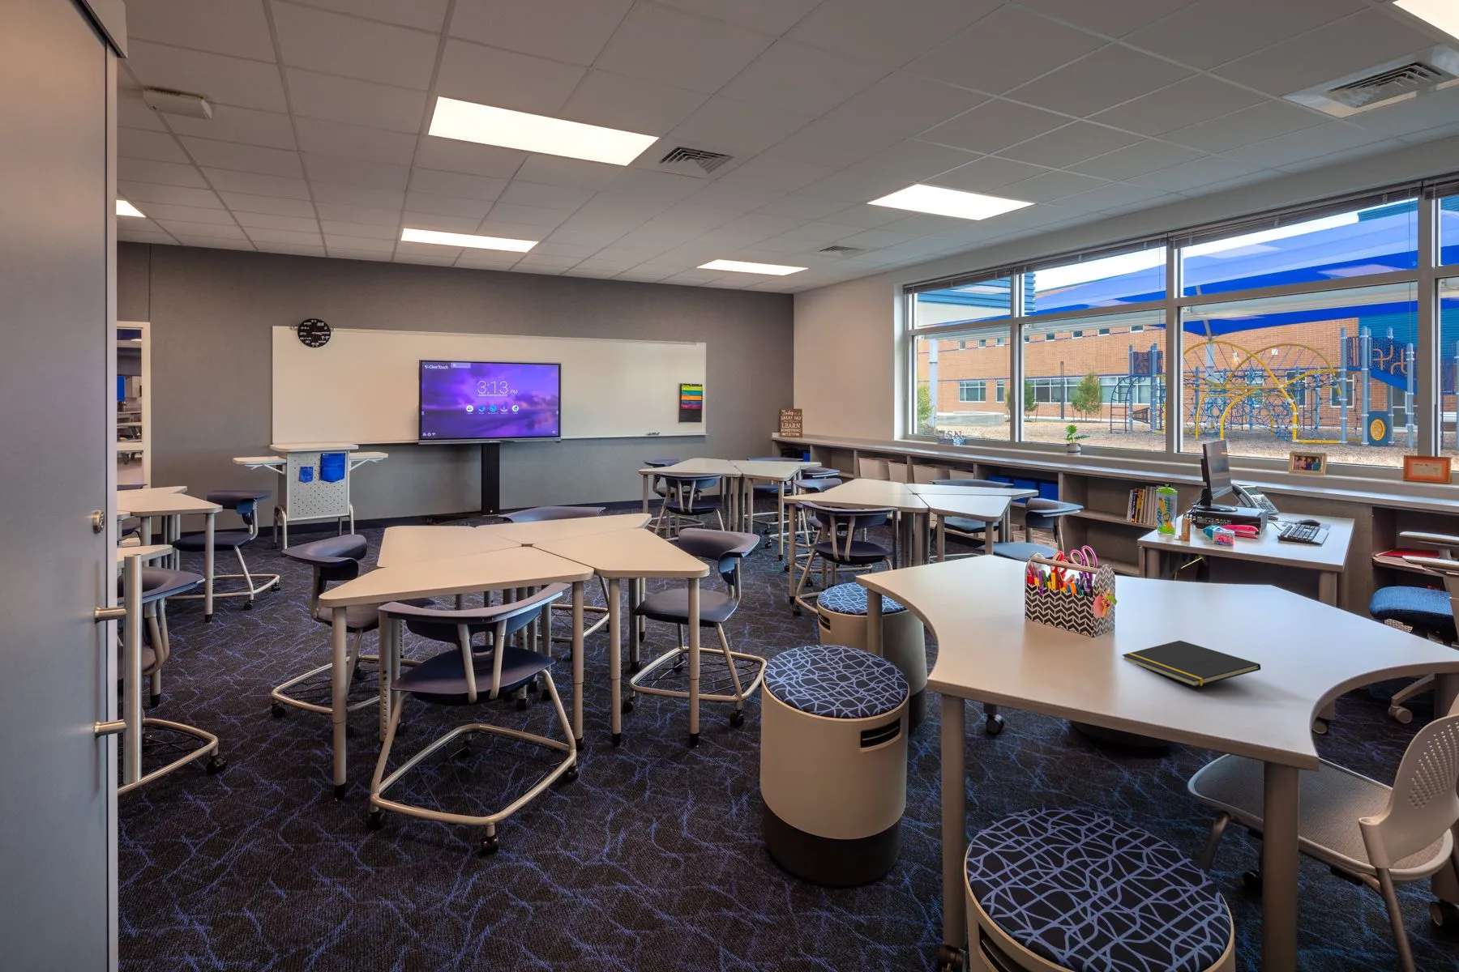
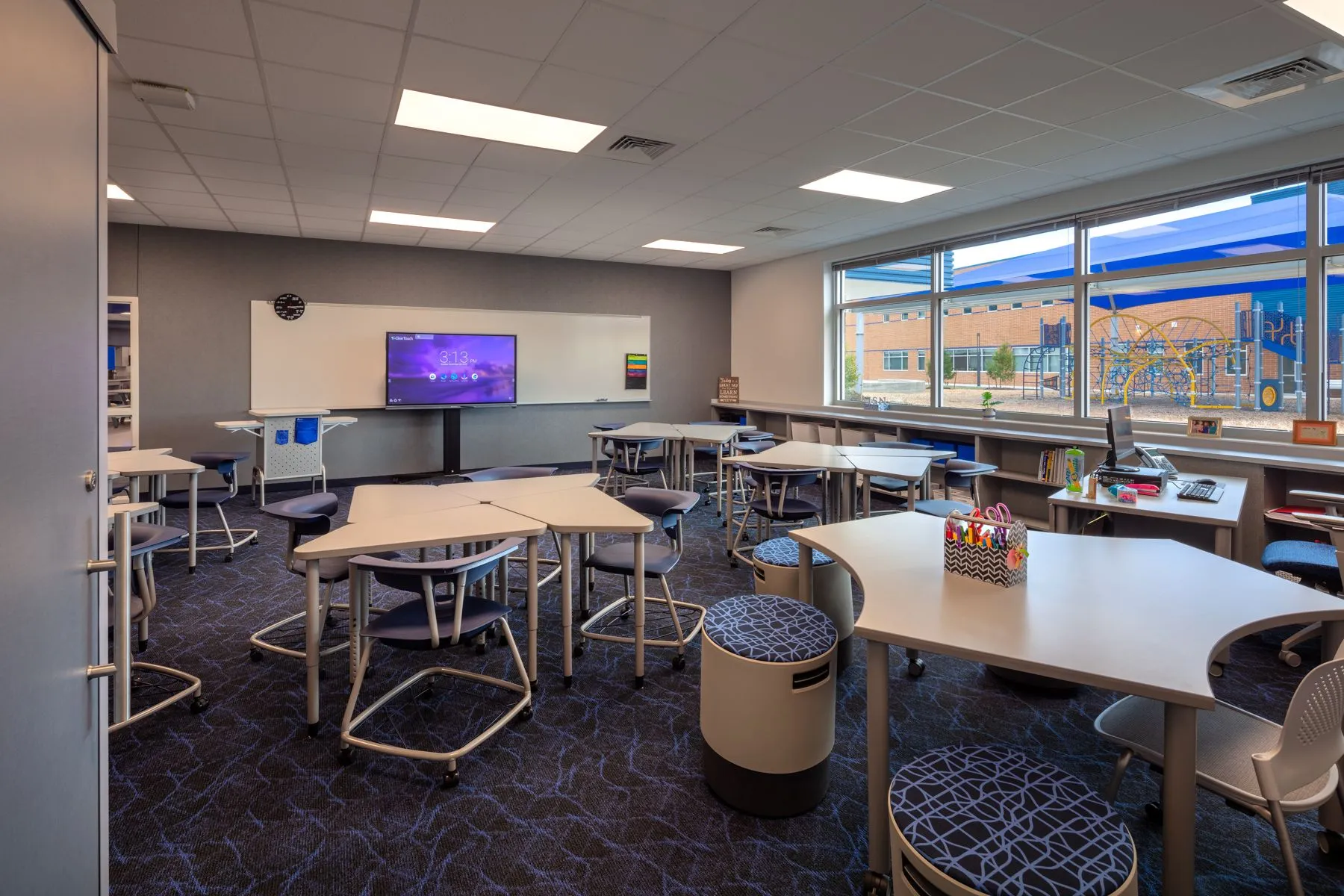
- notepad [1121,640,1261,688]
